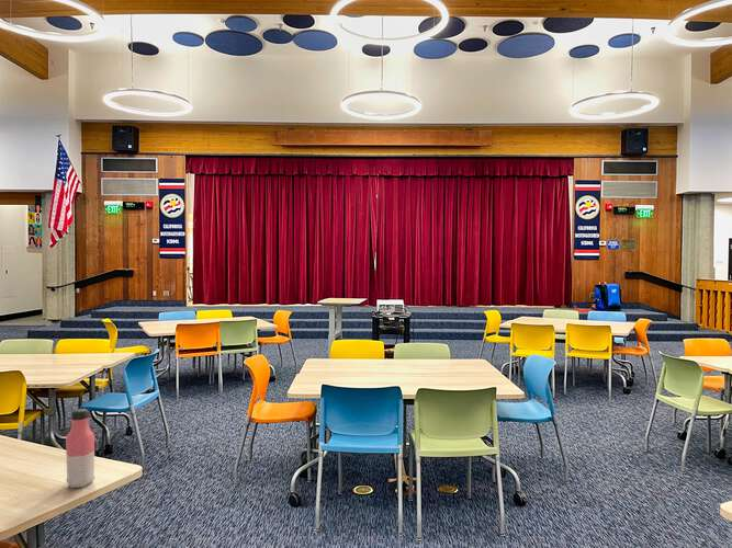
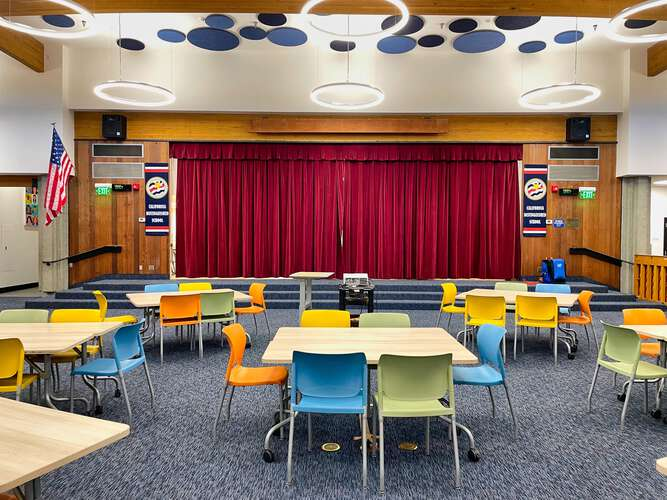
- water bottle [65,408,95,489]
